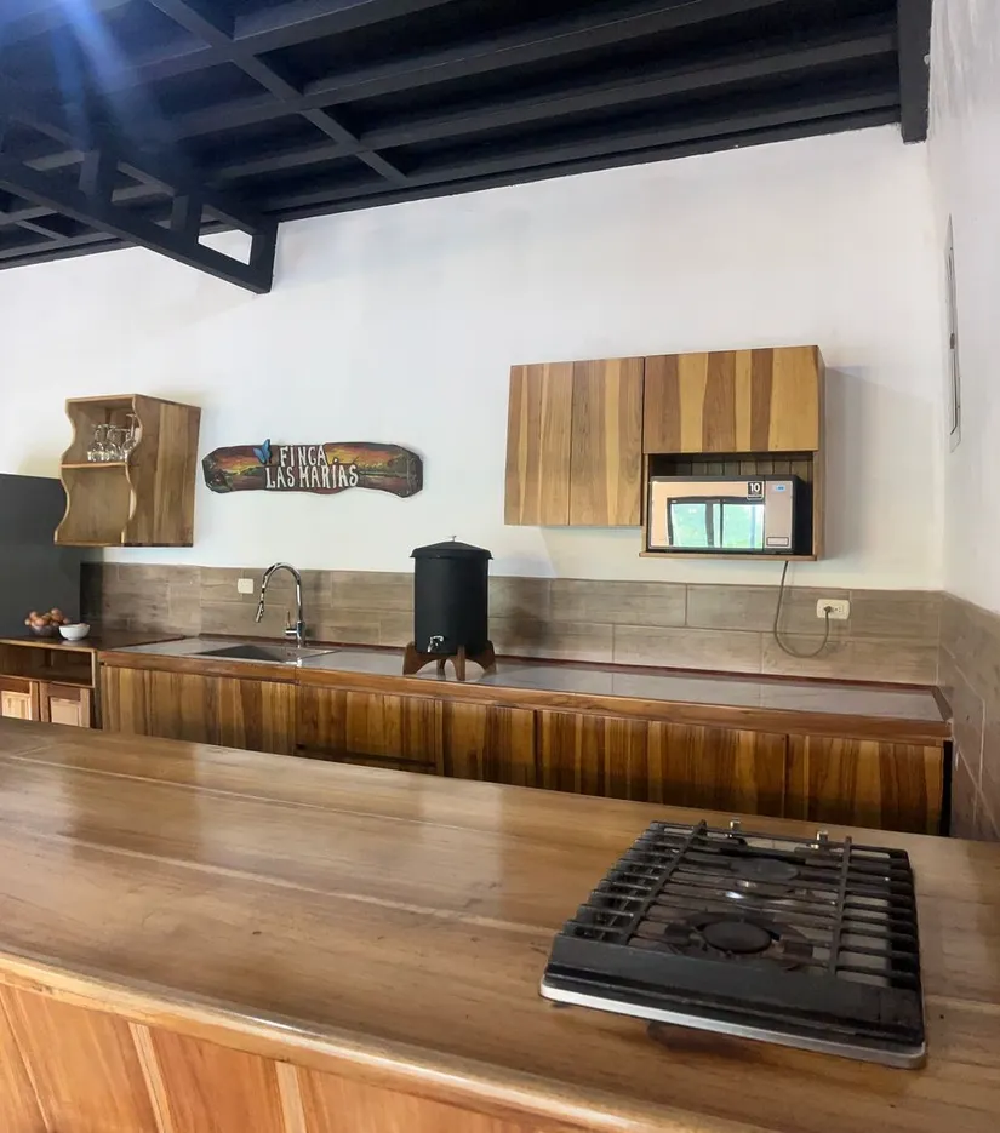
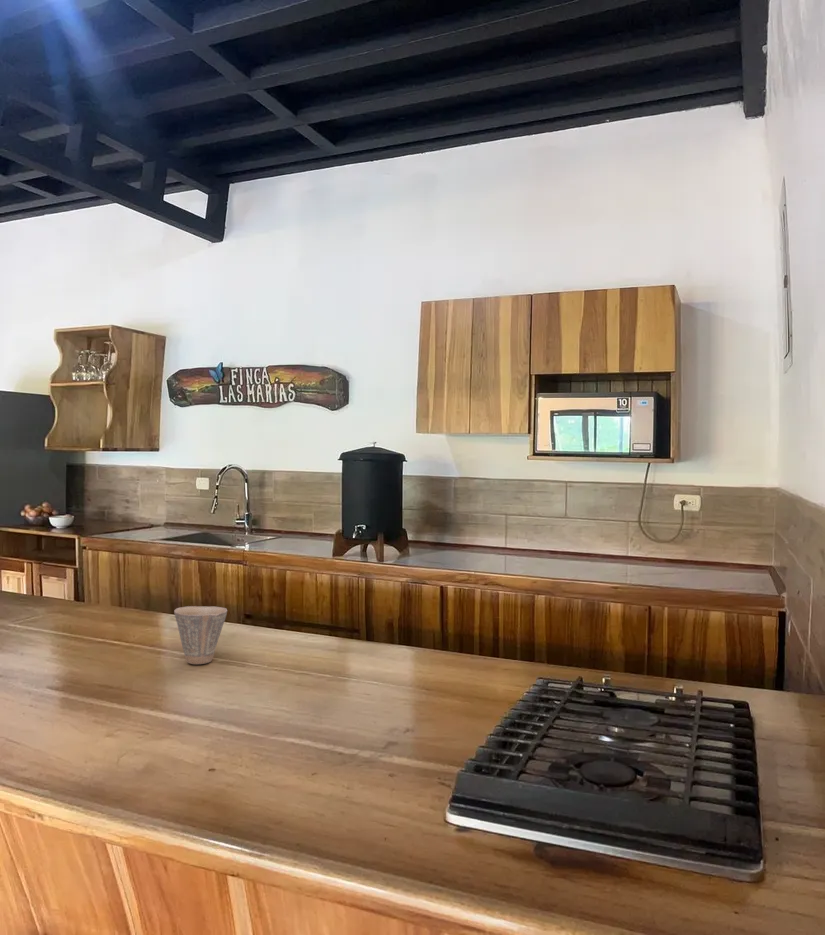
+ cup [173,605,228,665]
